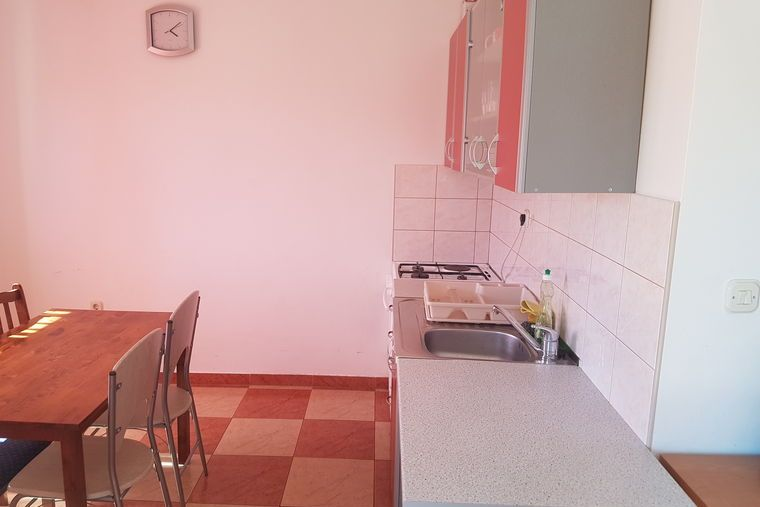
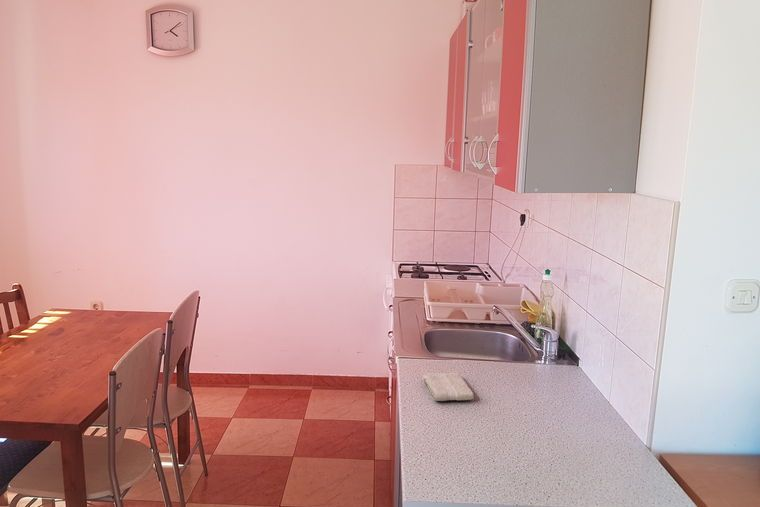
+ washcloth [422,371,475,402]
